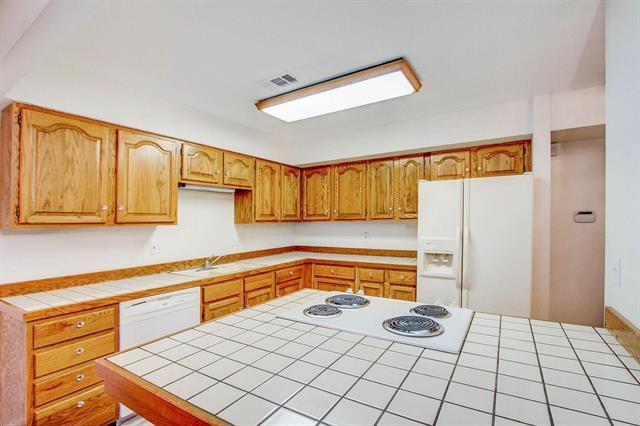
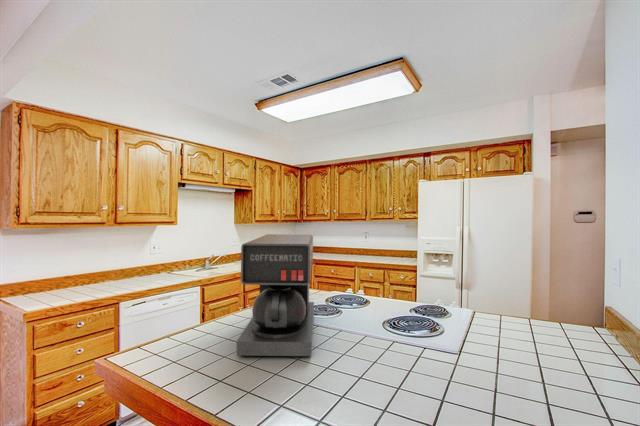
+ coffee maker [236,233,315,358]
